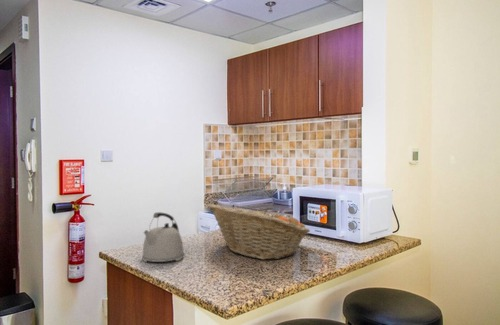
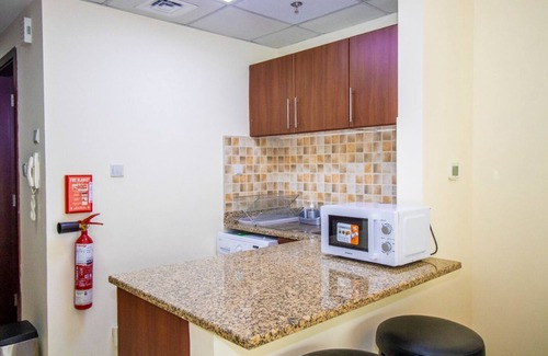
- kettle [141,211,185,263]
- fruit basket [208,203,311,261]
